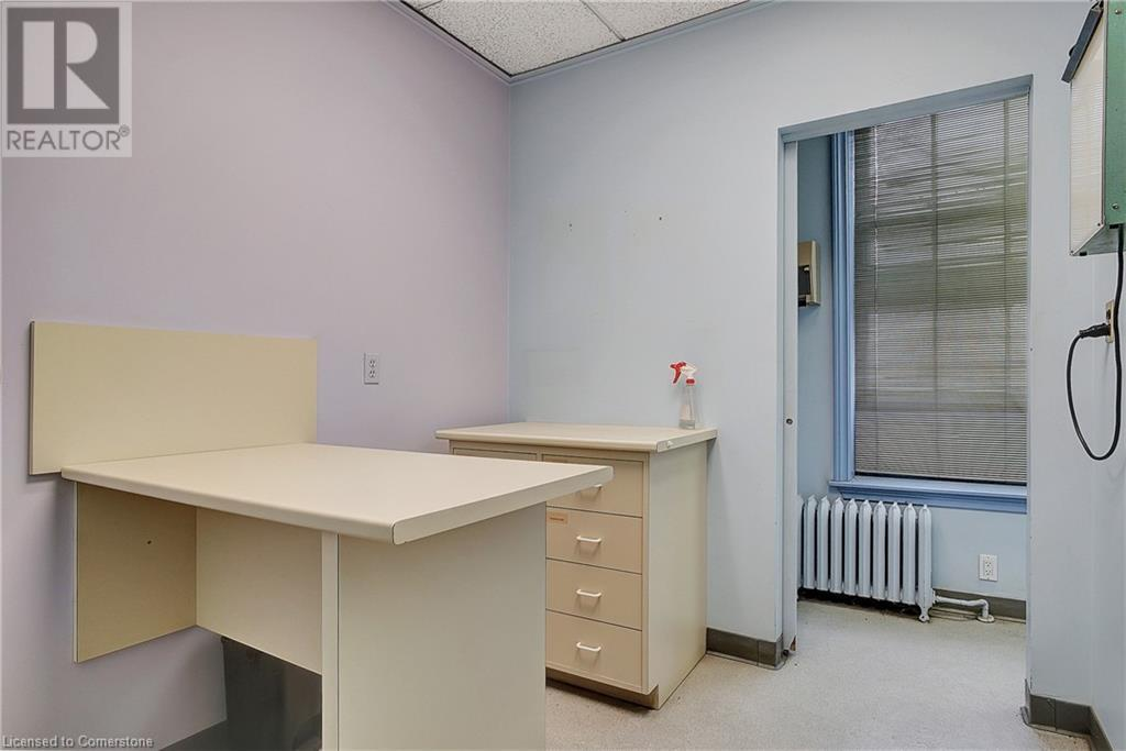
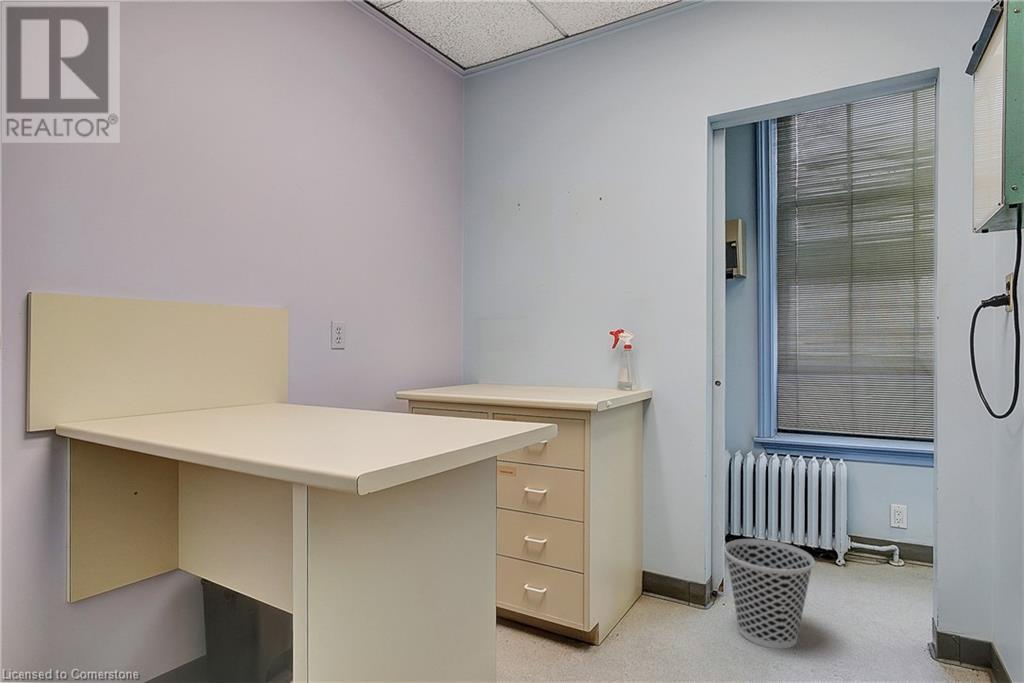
+ wastebasket [723,538,815,649]
